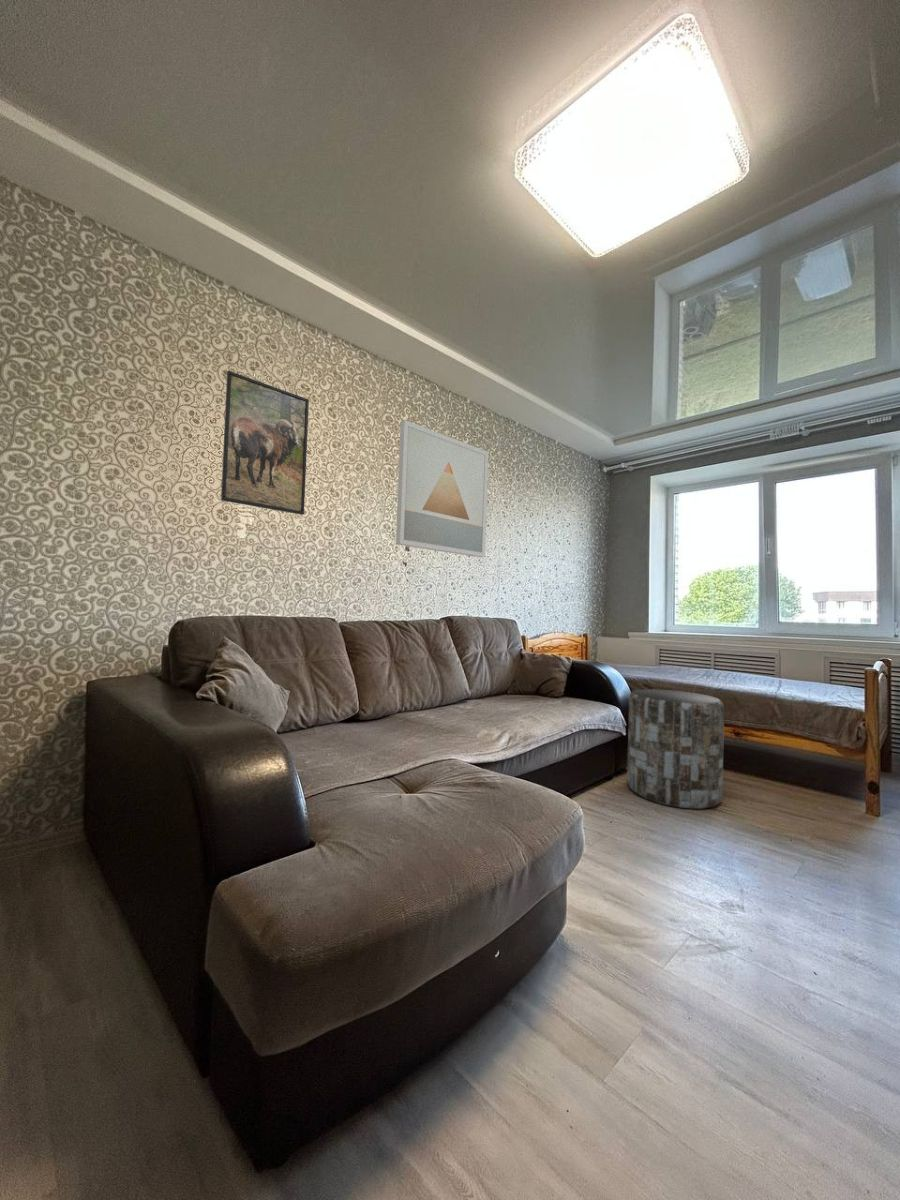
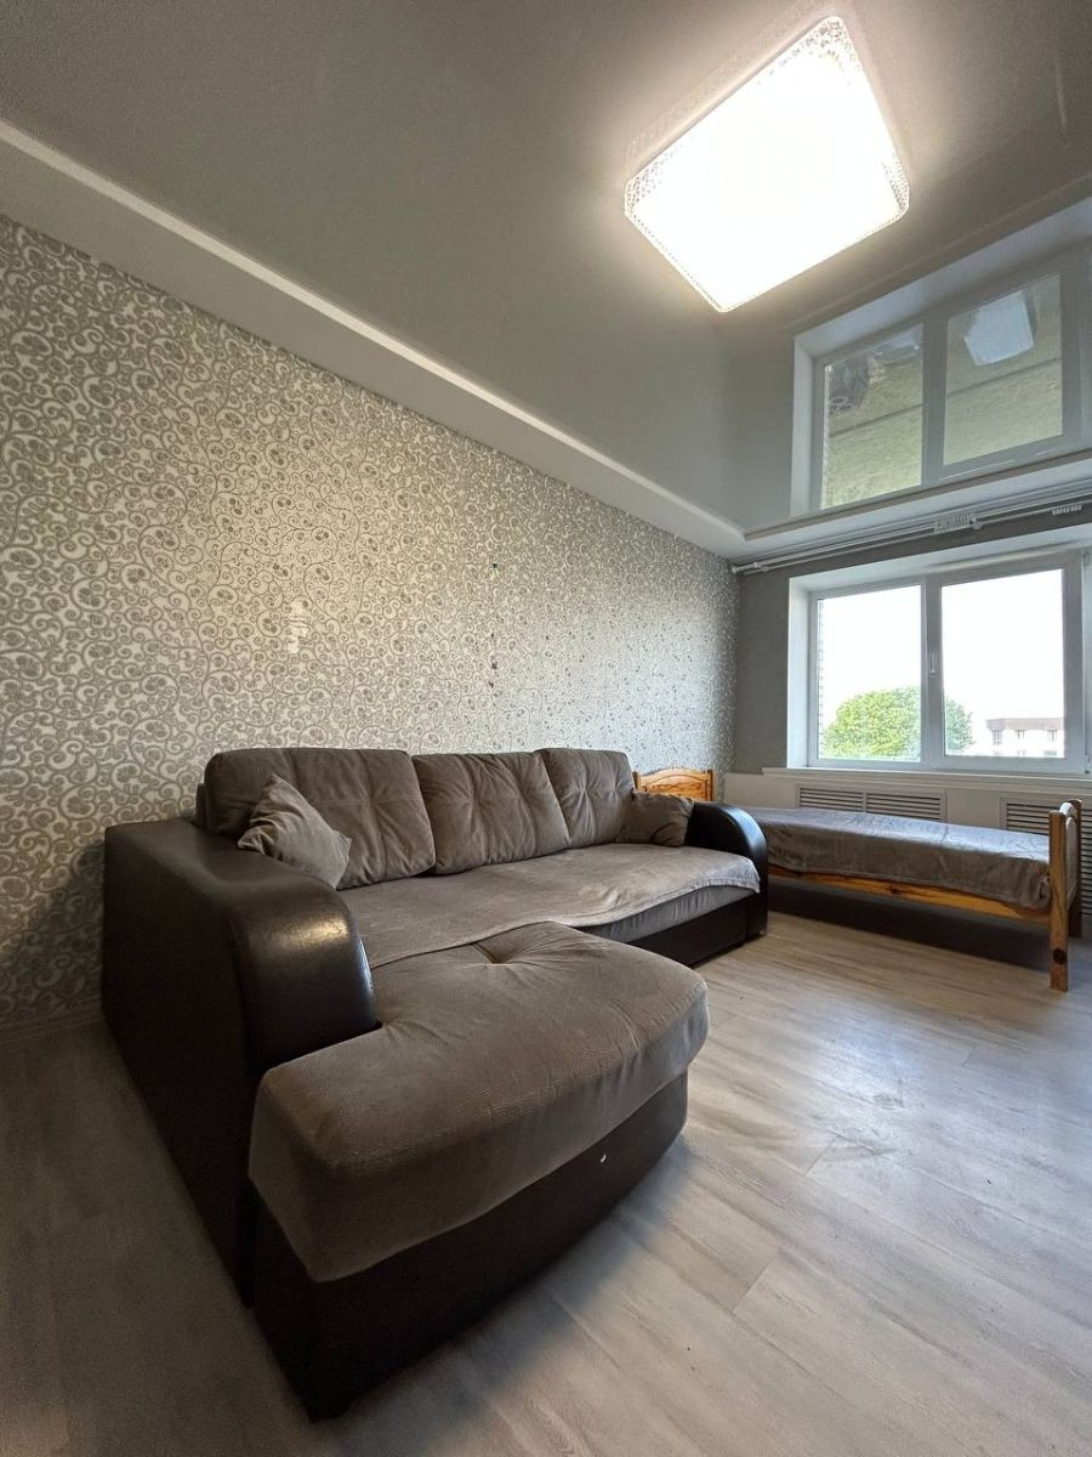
- side table [626,688,725,810]
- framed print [220,370,310,516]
- wall art [395,419,489,558]
